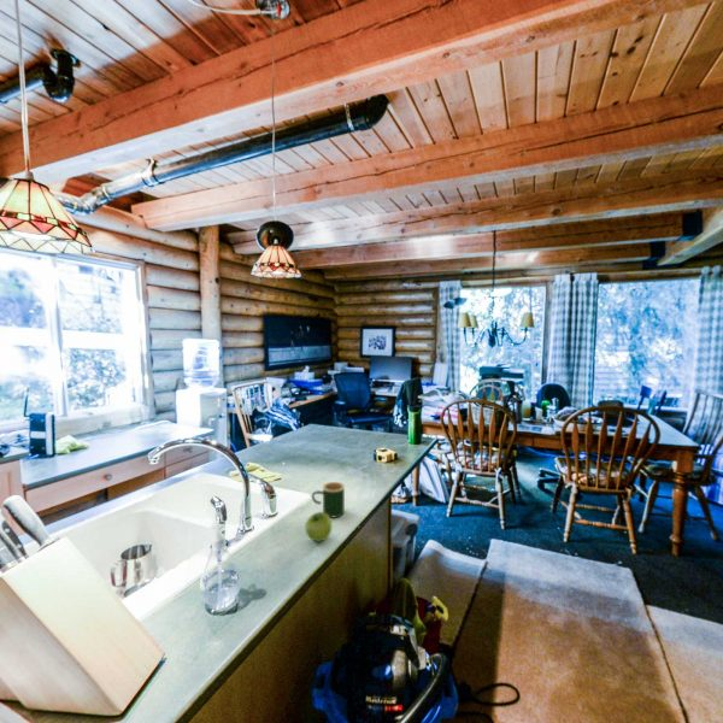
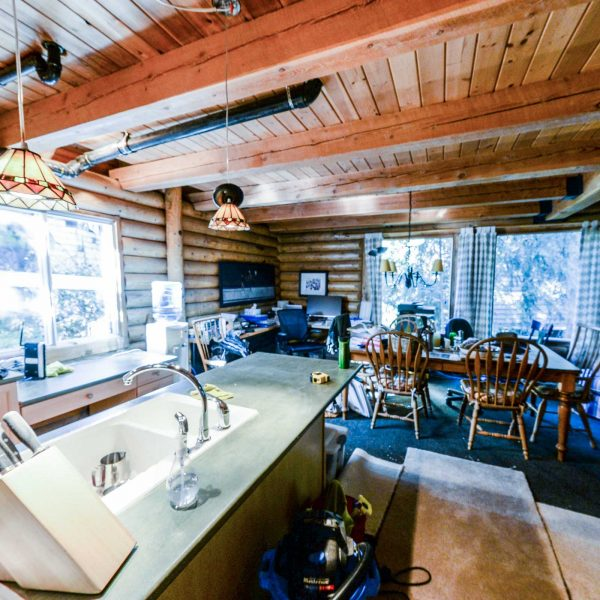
- mug [311,481,346,518]
- fruit [304,511,333,542]
